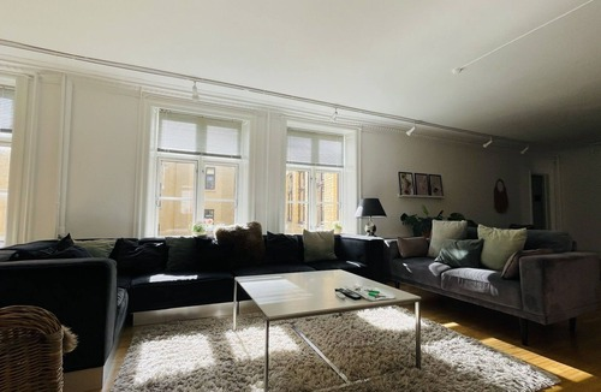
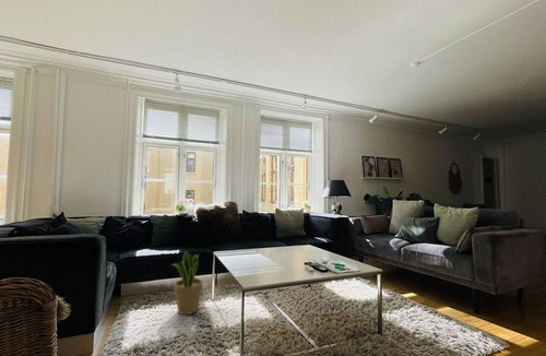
+ potted plant [170,250,204,316]
